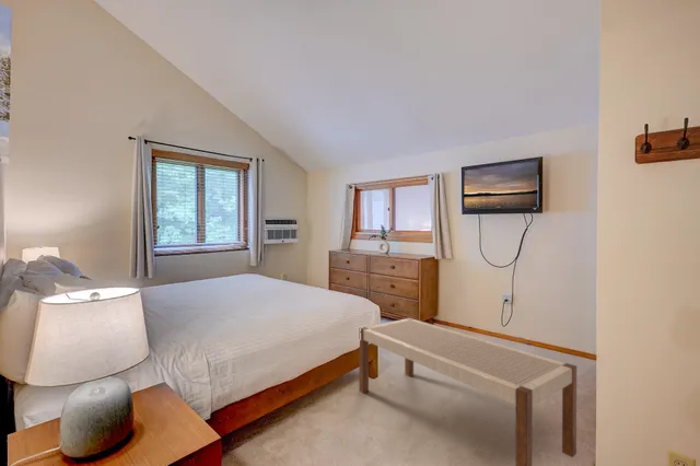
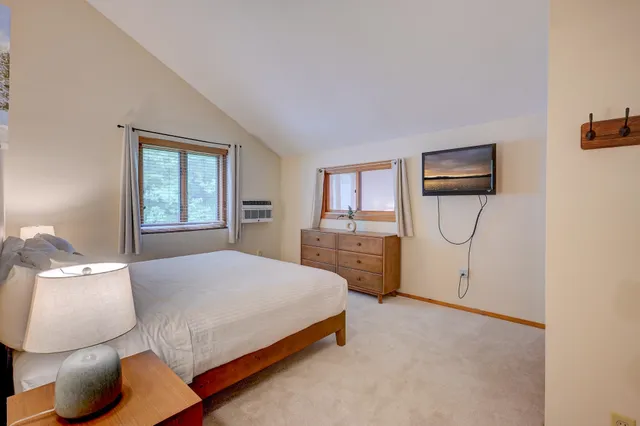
- bench [358,316,578,466]
